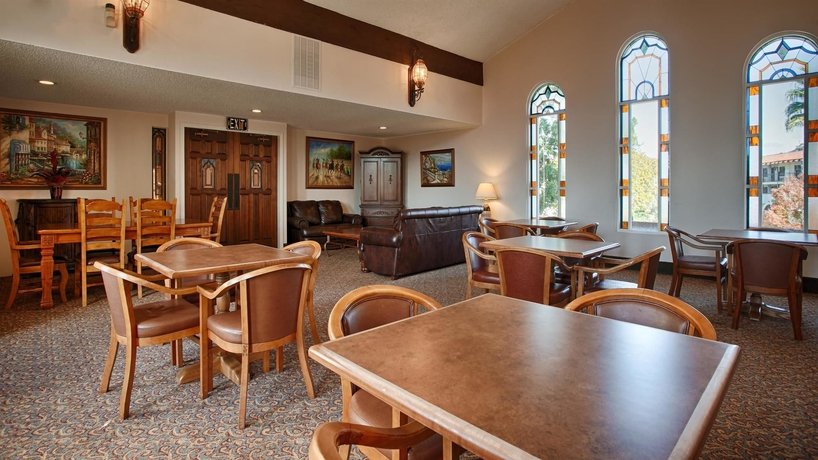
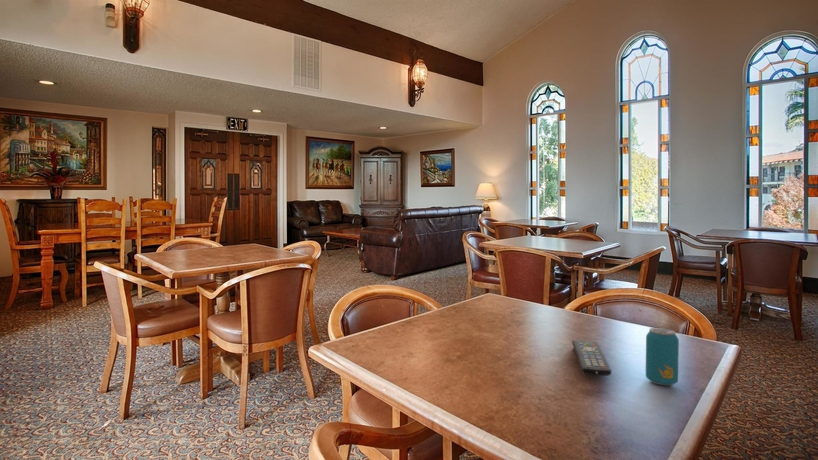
+ remote control [571,339,612,377]
+ beverage can [645,327,680,386]
